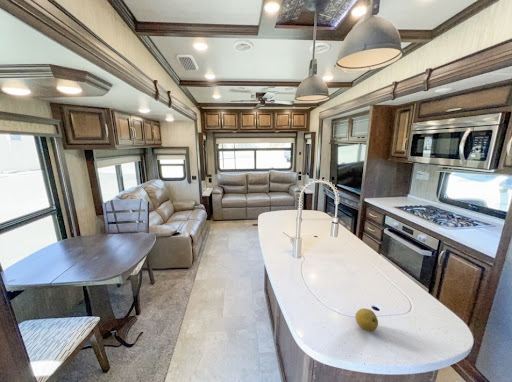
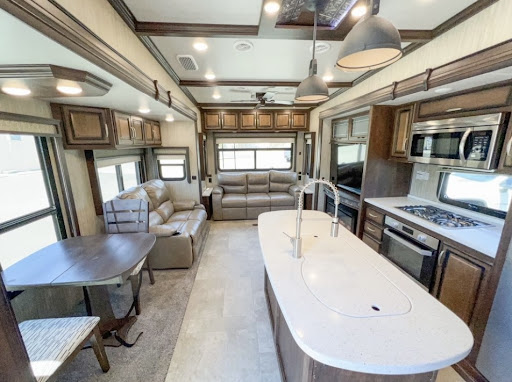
- fruit [354,308,379,332]
